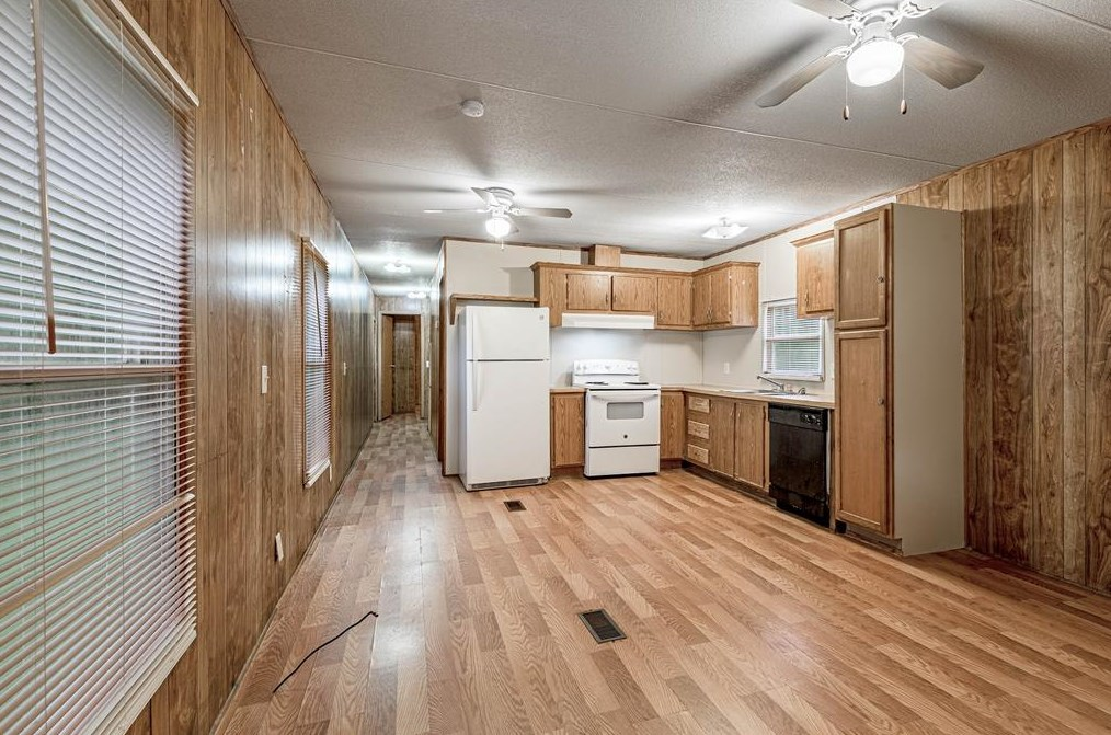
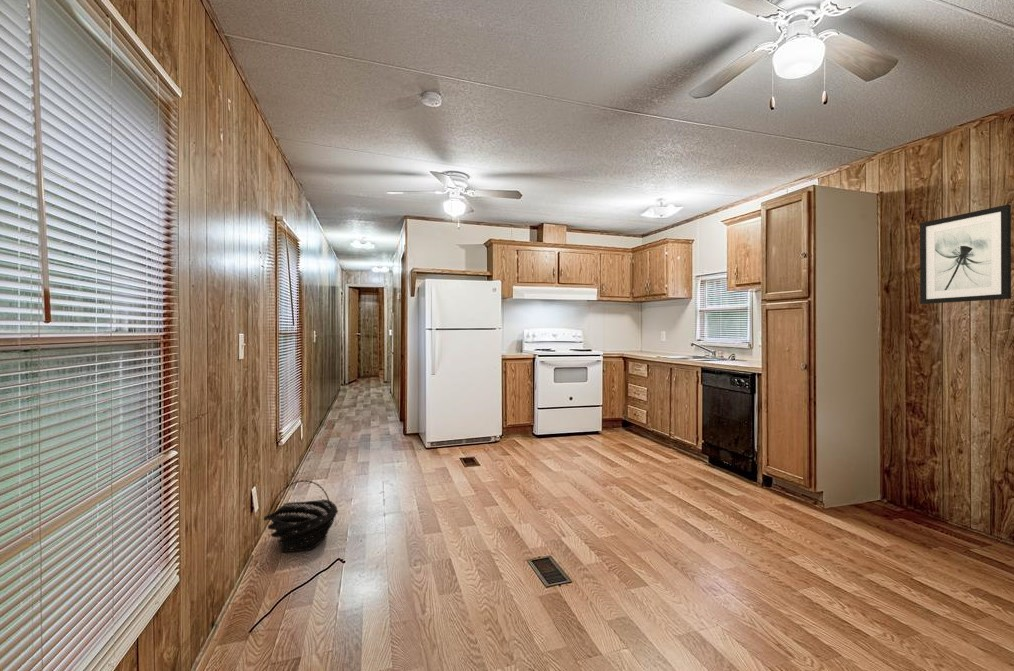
+ wall art [919,204,1012,305]
+ basket [263,479,339,553]
